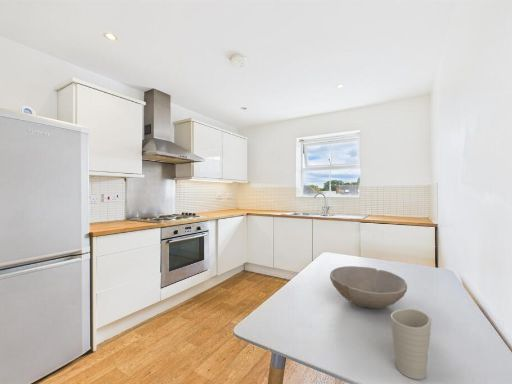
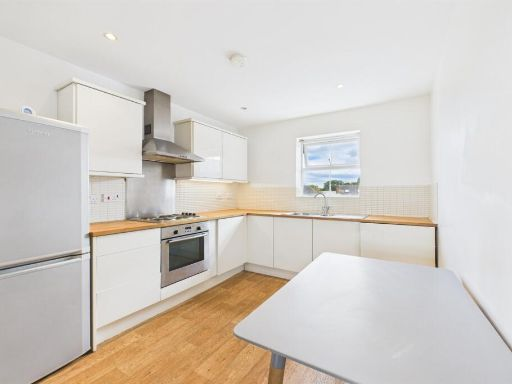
- cup [390,308,432,380]
- bowl [329,265,408,309]
